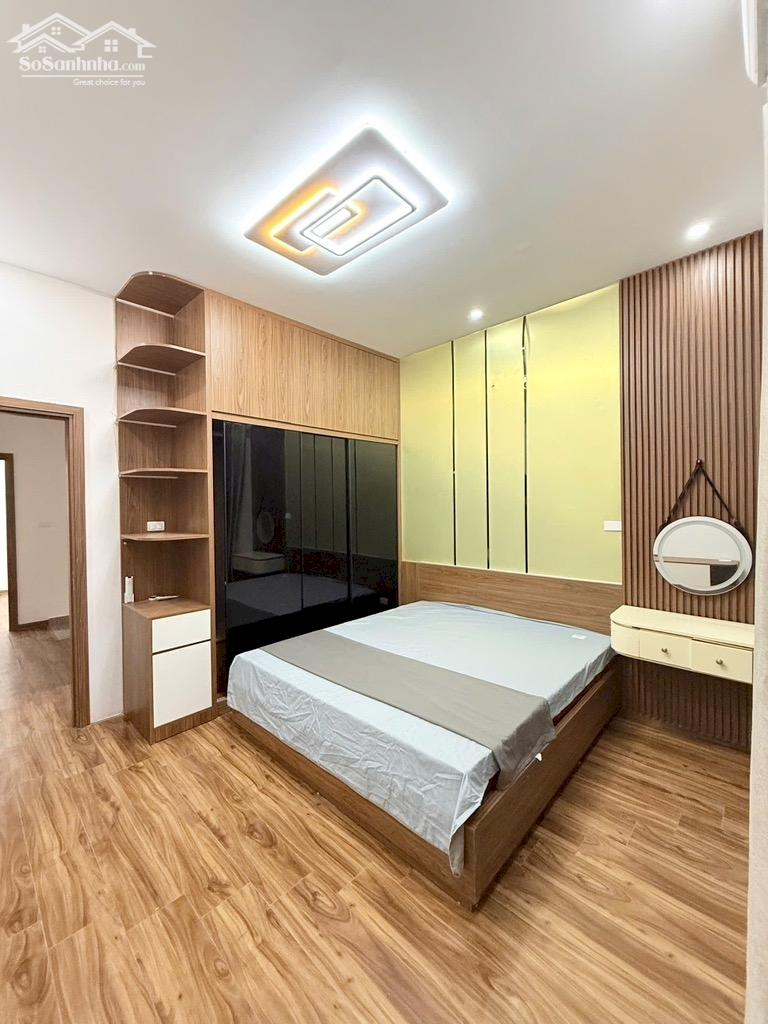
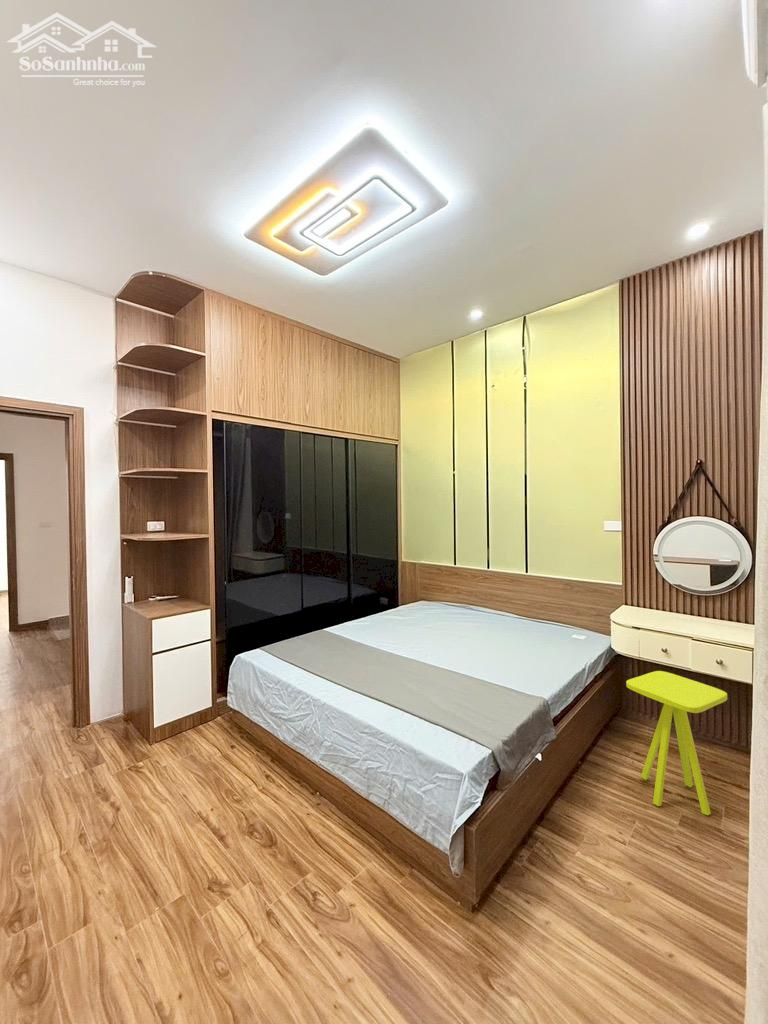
+ side table [625,670,728,816]
